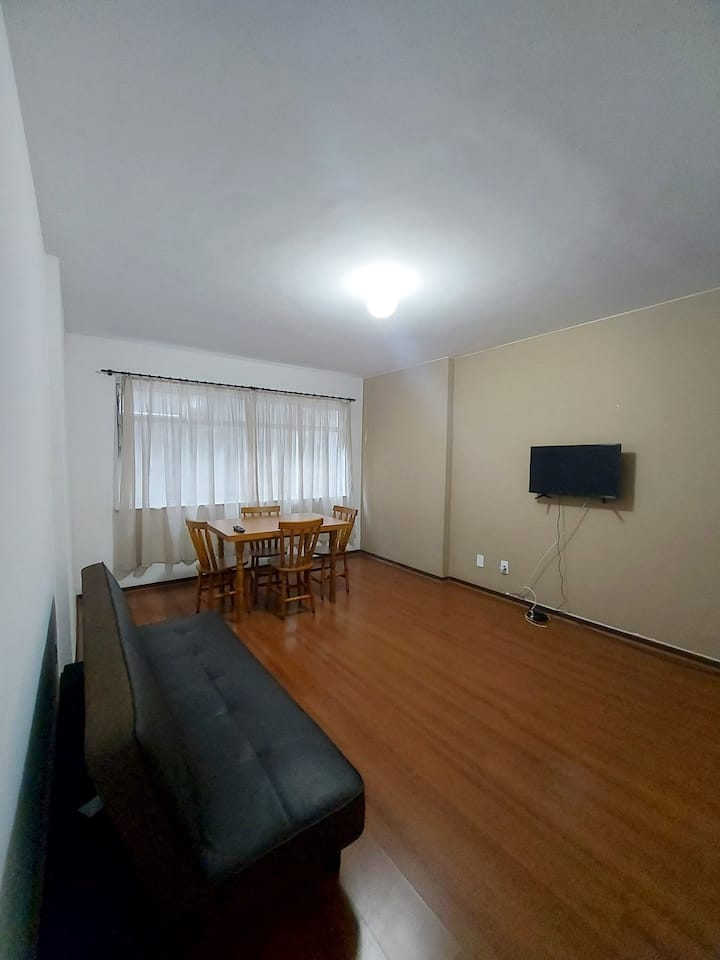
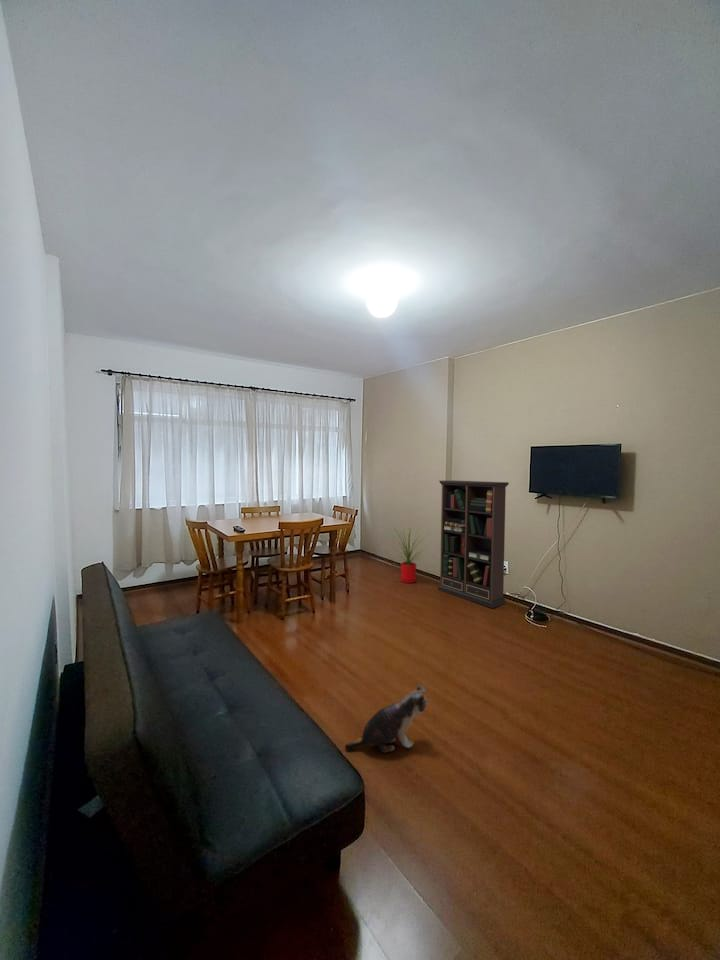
+ bookcase [437,479,510,609]
+ house plant [389,524,430,584]
+ plush toy [344,684,433,753]
